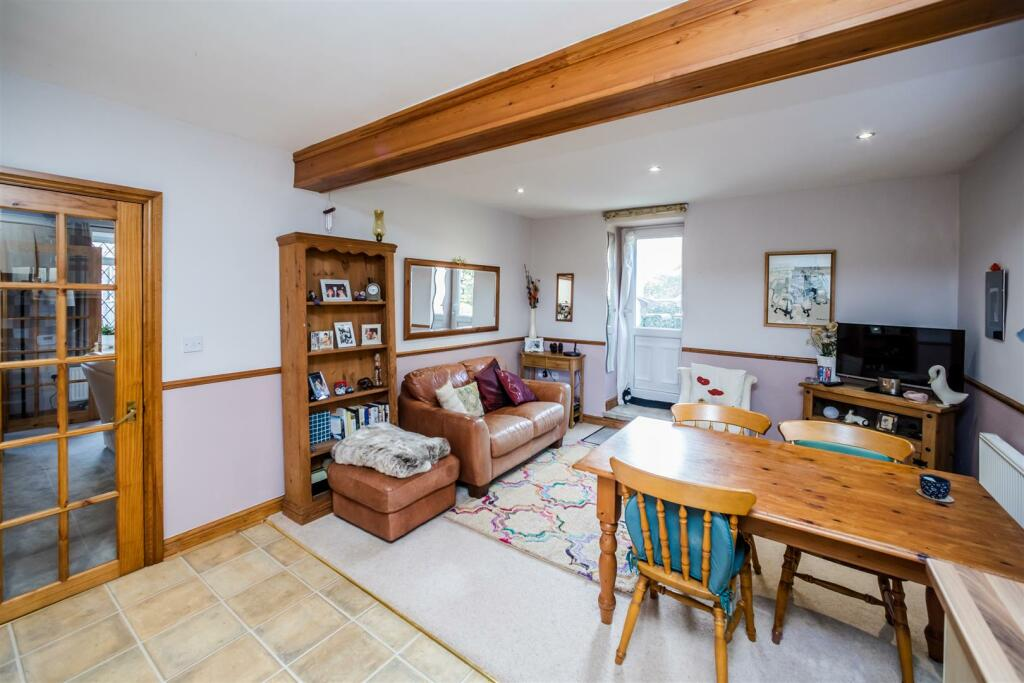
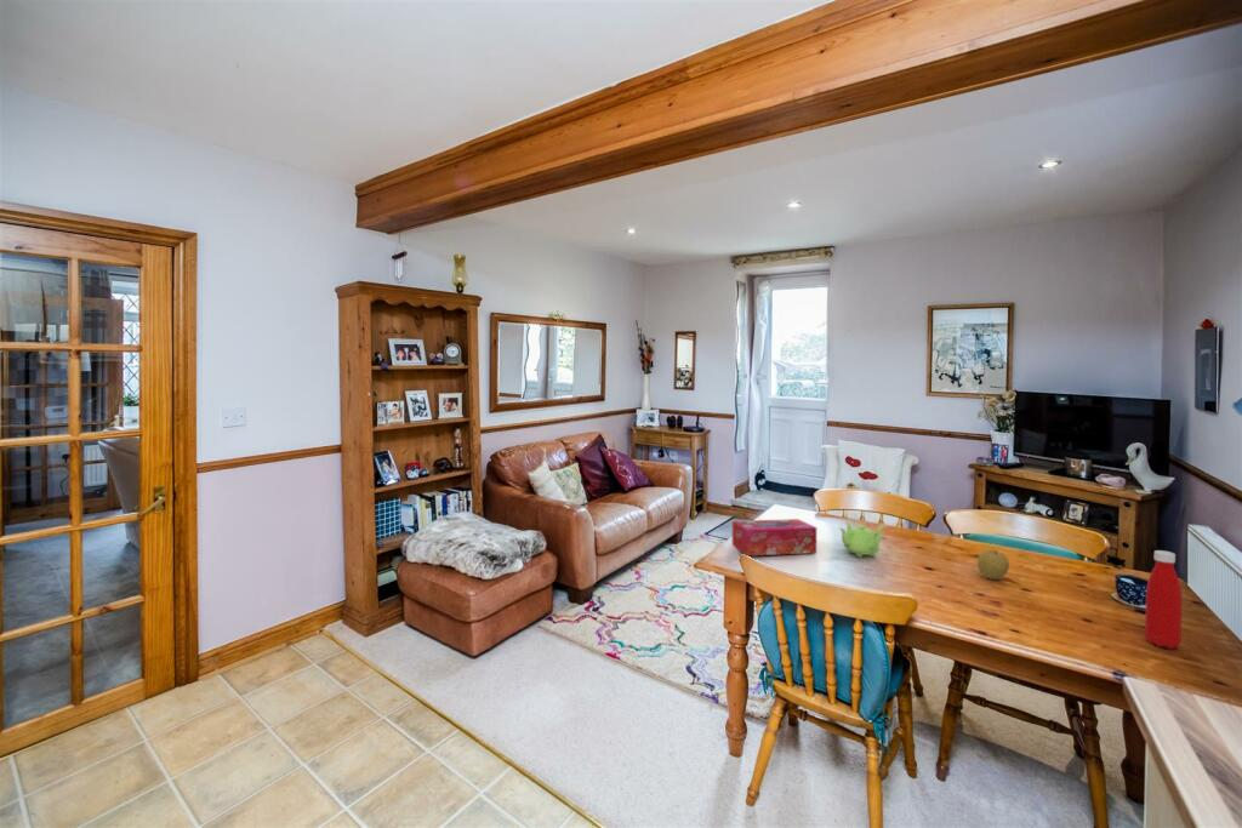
+ teapot [838,520,885,558]
+ fruit [976,548,1010,581]
+ tissue box [731,518,817,556]
+ bottle [1144,549,1183,650]
